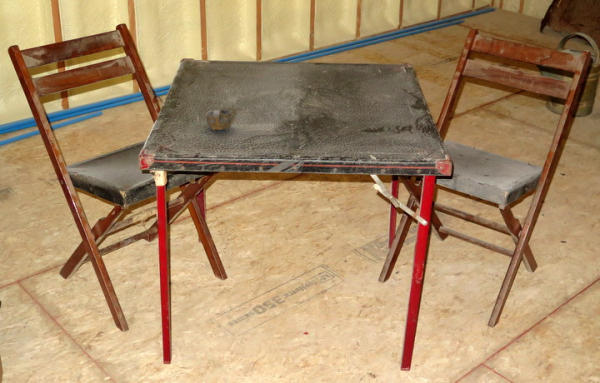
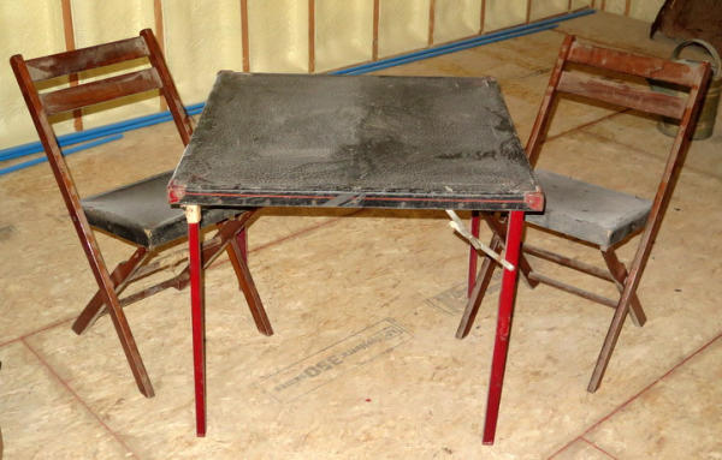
- cup [204,108,233,131]
